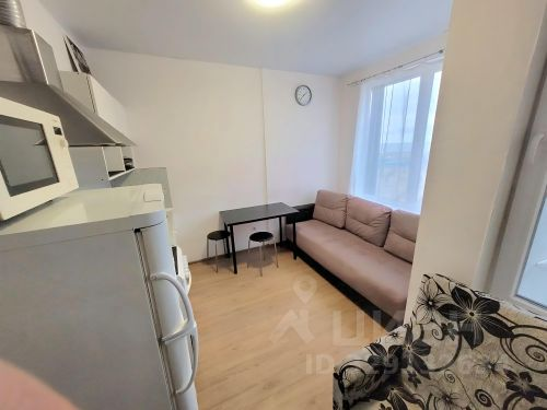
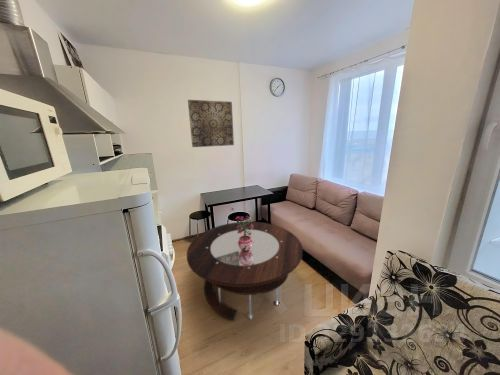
+ wall art [187,99,235,148]
+ potted plant [235,215,254,252]
+ coffee table [186,221,304,321]
